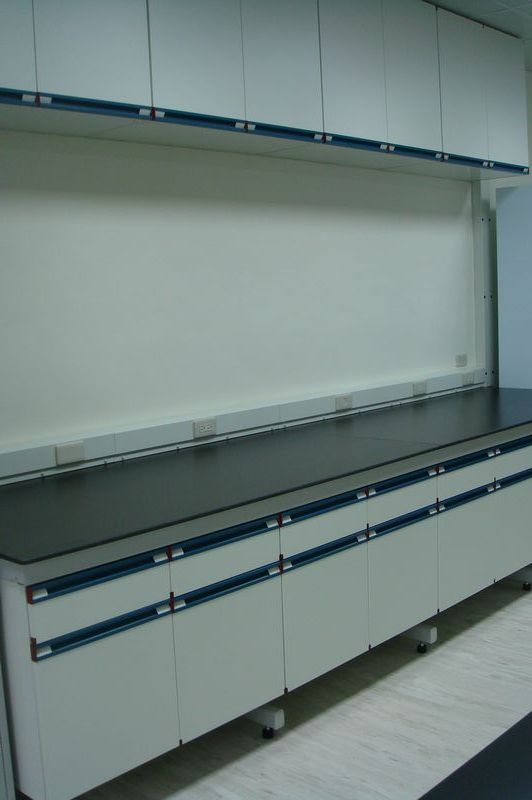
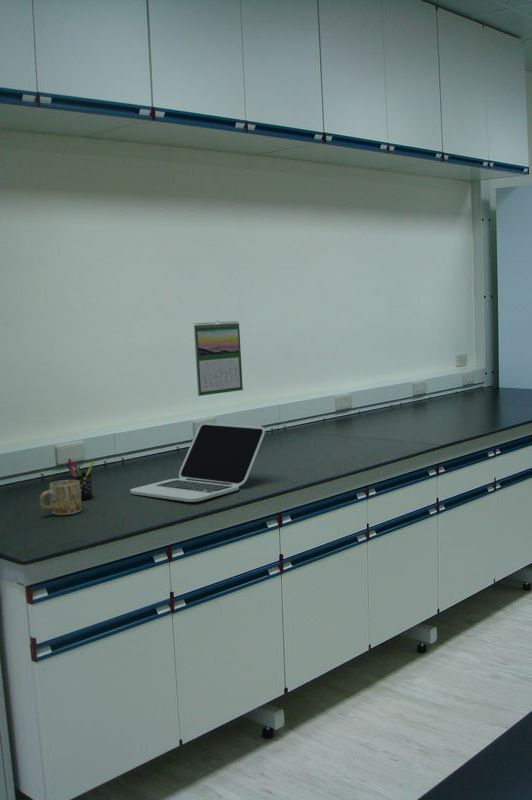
+ calendar [193,320,244,397]
+ mug [39,479,82,516]
+ pen holder [65,457,95,501]
+ laptop [129,422,266,503]
